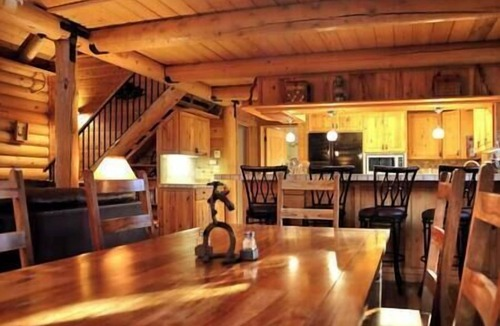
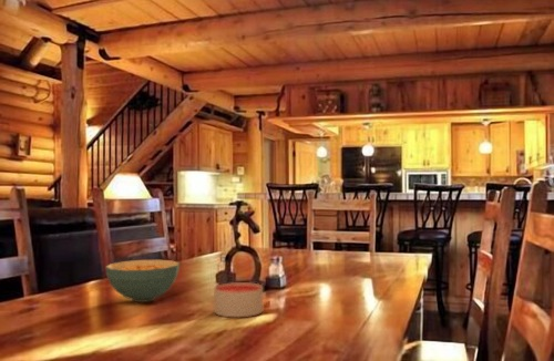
+ cereal bowl [104,259,181,303]
+ candle [213,281,264,318]
